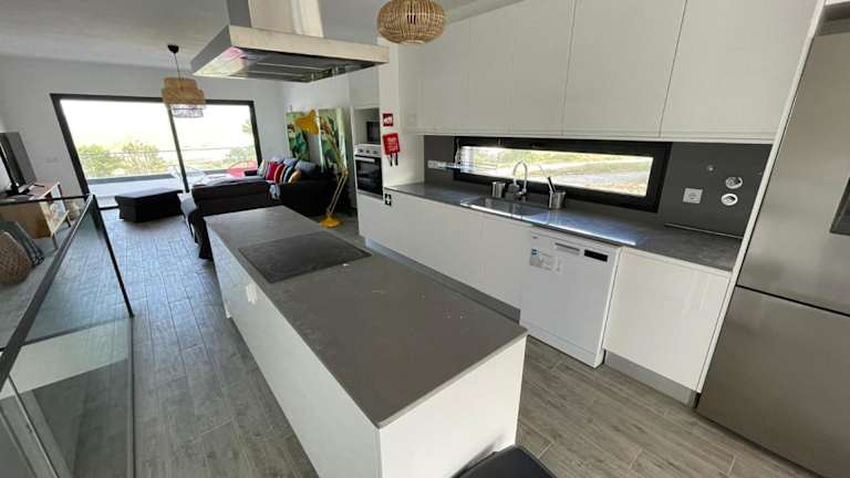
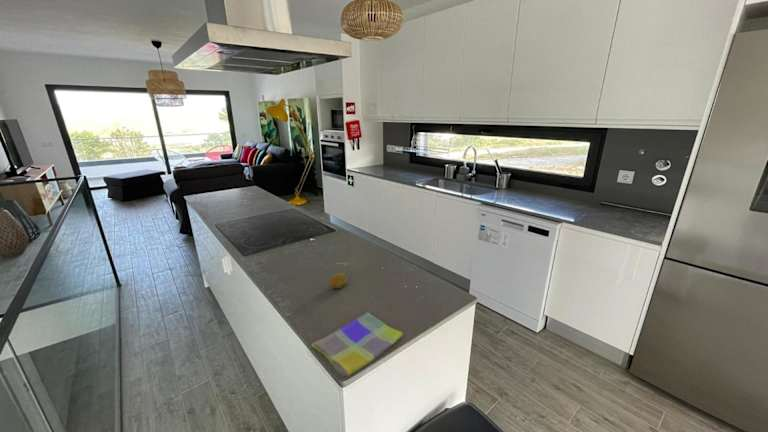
+ fruit [328,272,348,290]
+ dish towel [310,311,404,378]
